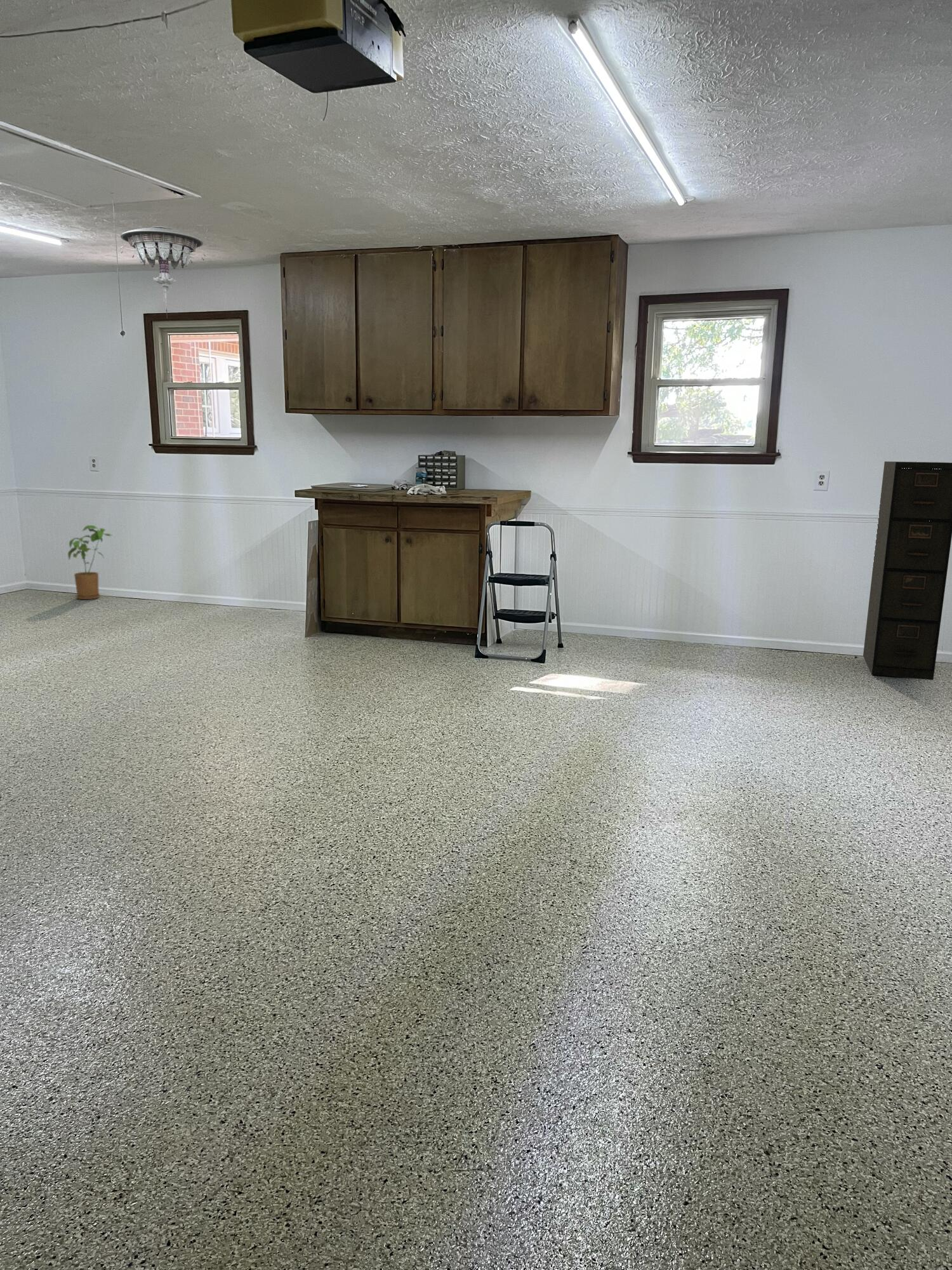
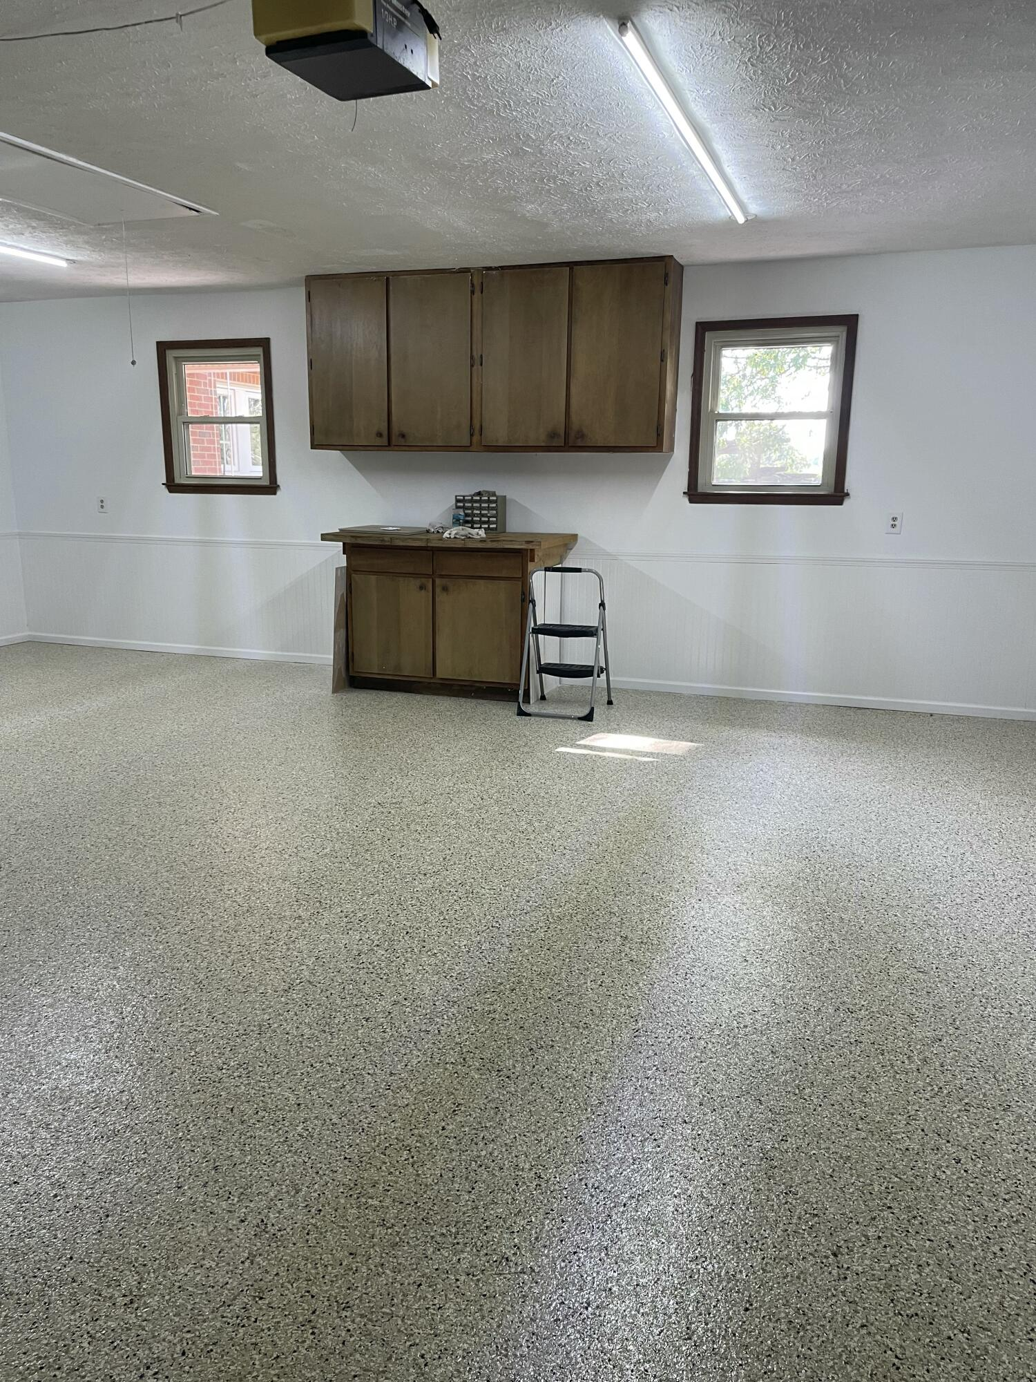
- filing cabinet [863,461,952,681]
- house plant [67,525,112,600]
- ceiling light fixture [120,225,206,319]
